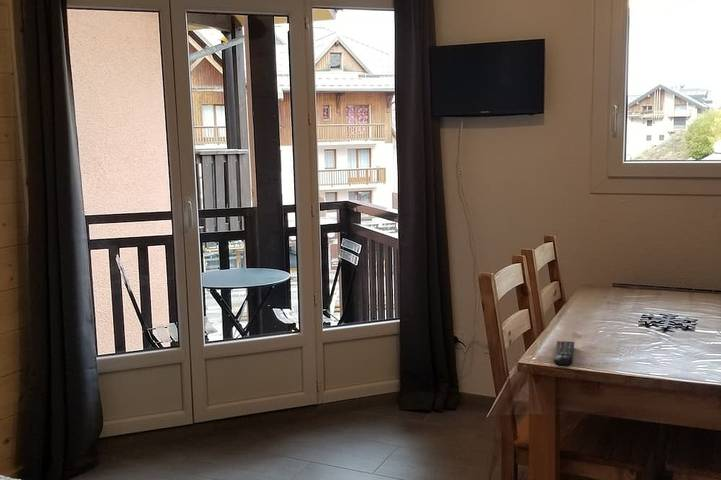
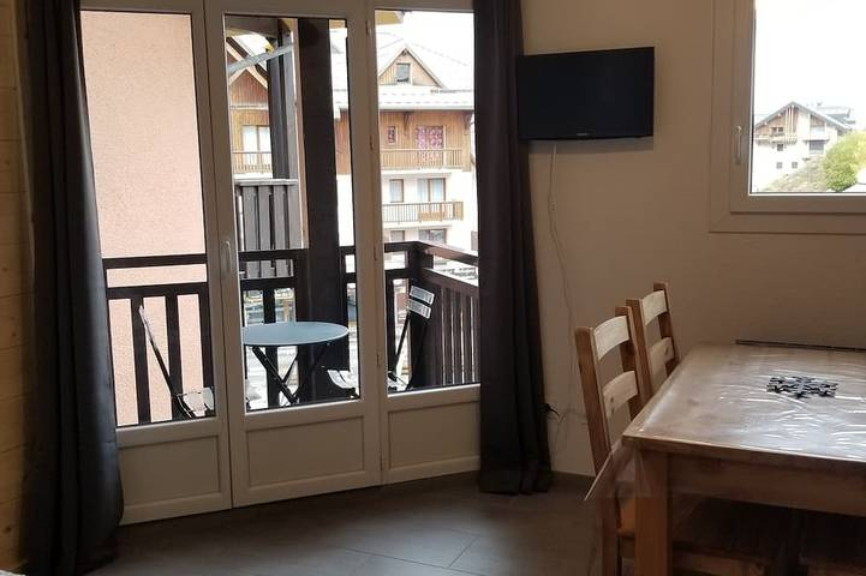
- remote control [553,340,575,368]
